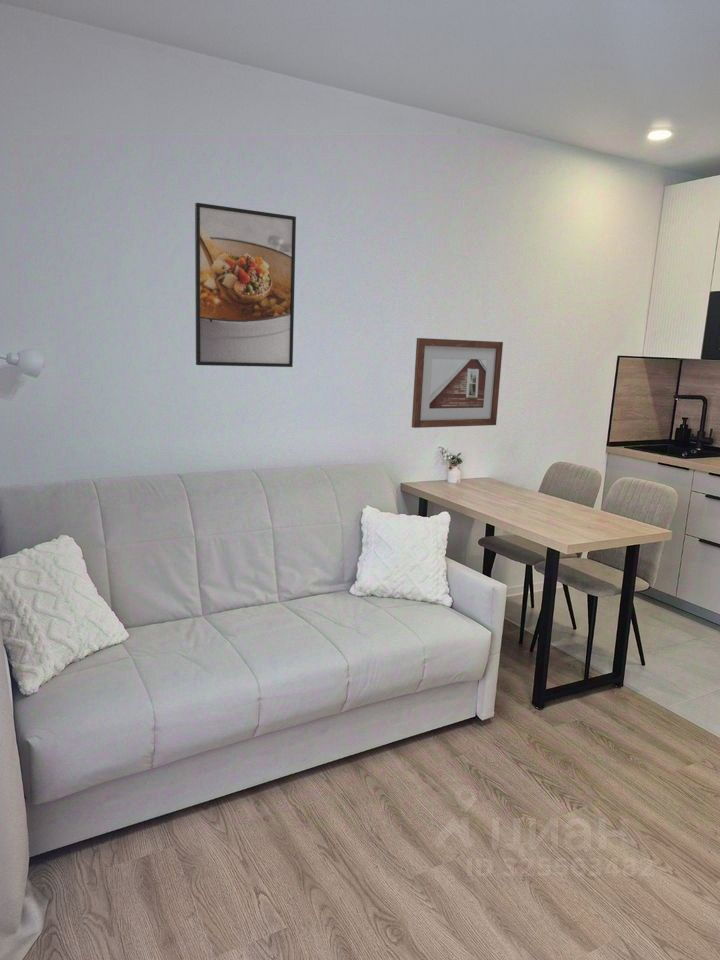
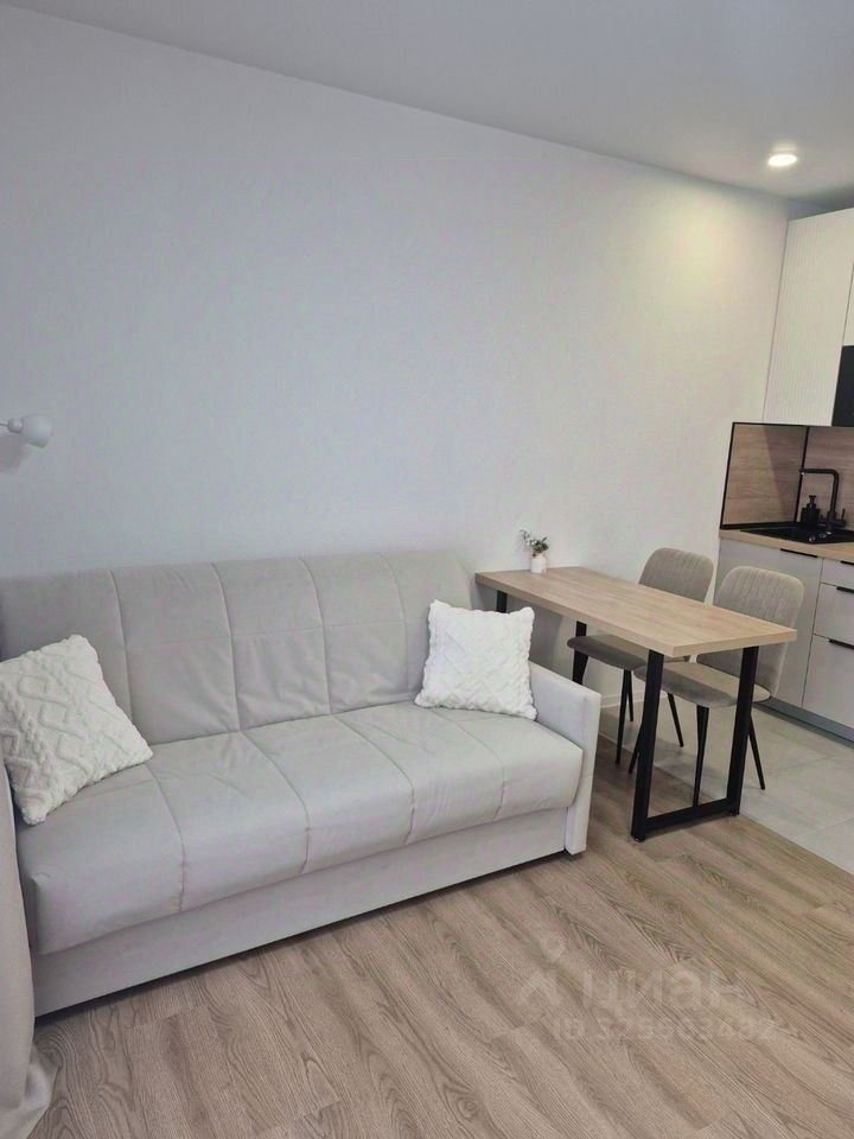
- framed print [194,202,297,368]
- picture frame [411,337,504,429]
